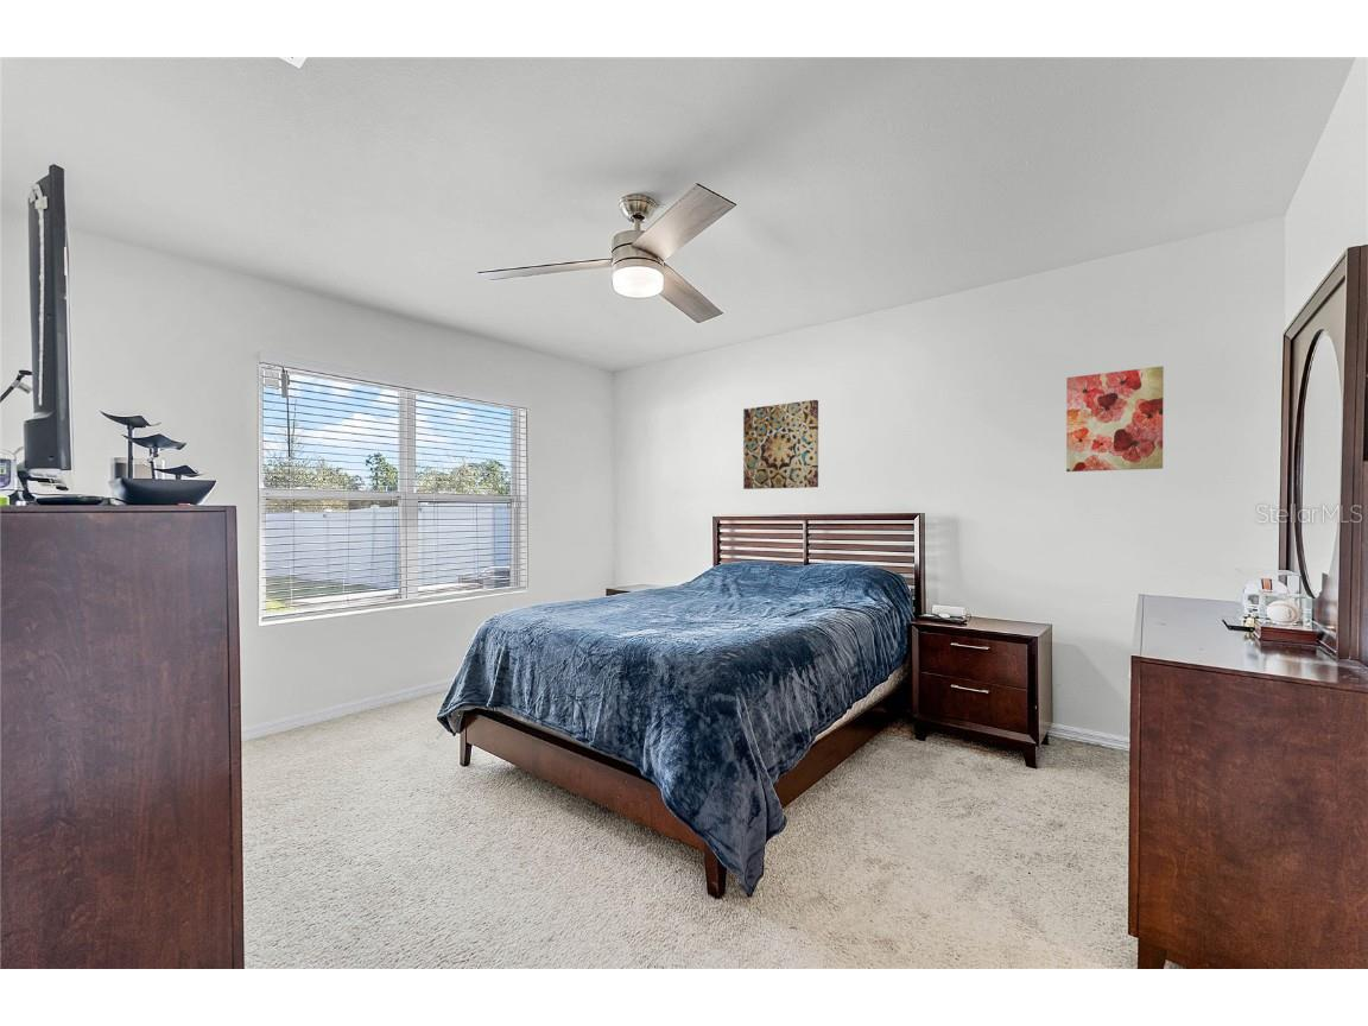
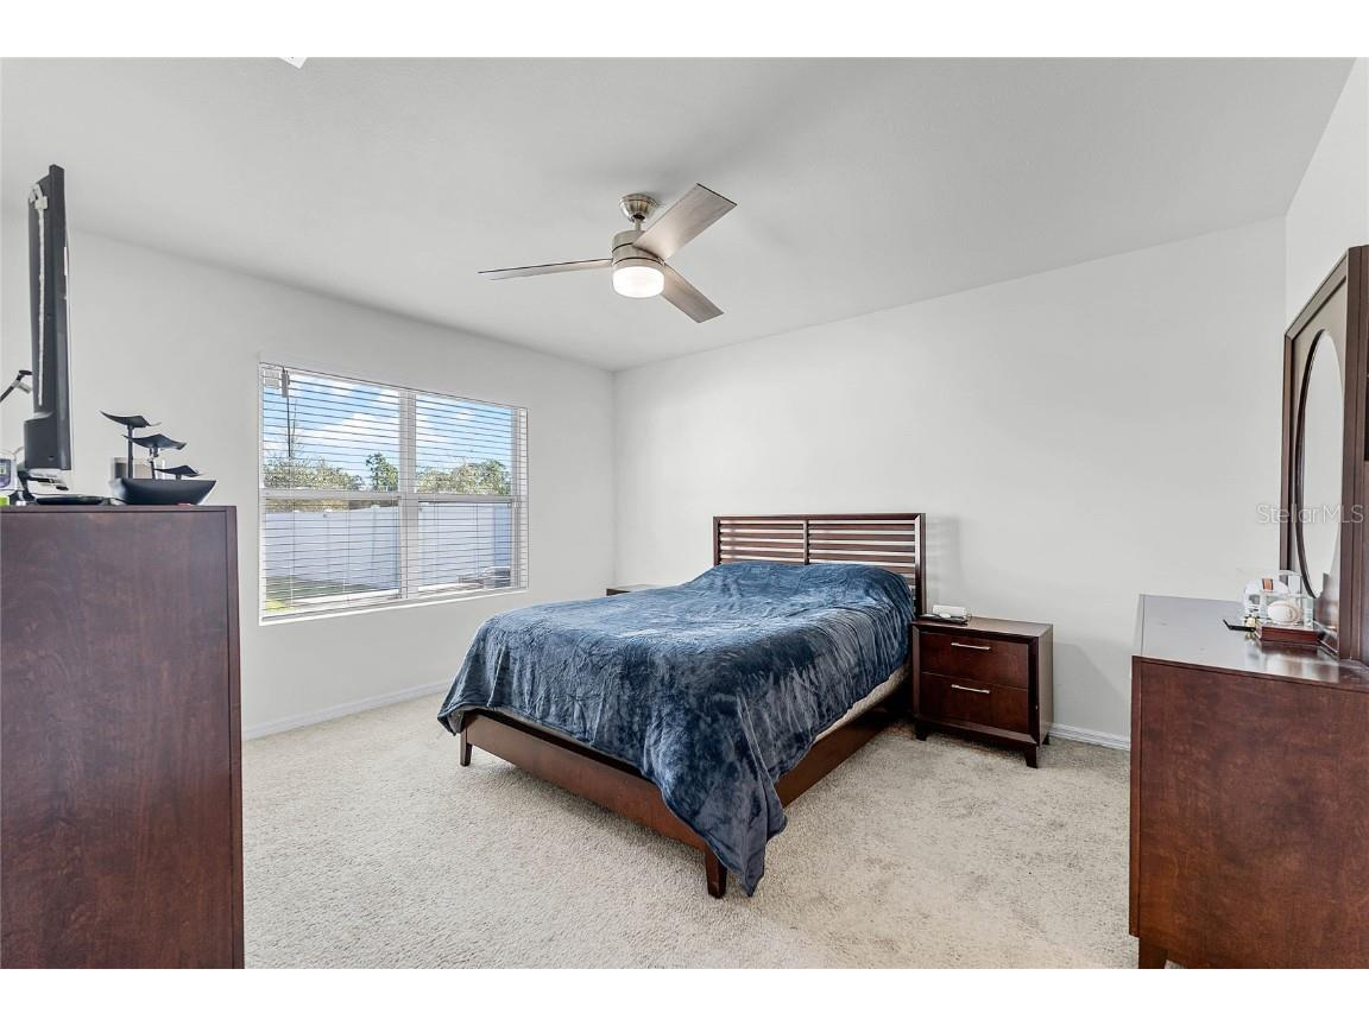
- wall art [742,399,819,490]
- wall art [1065,365,1165,473]
